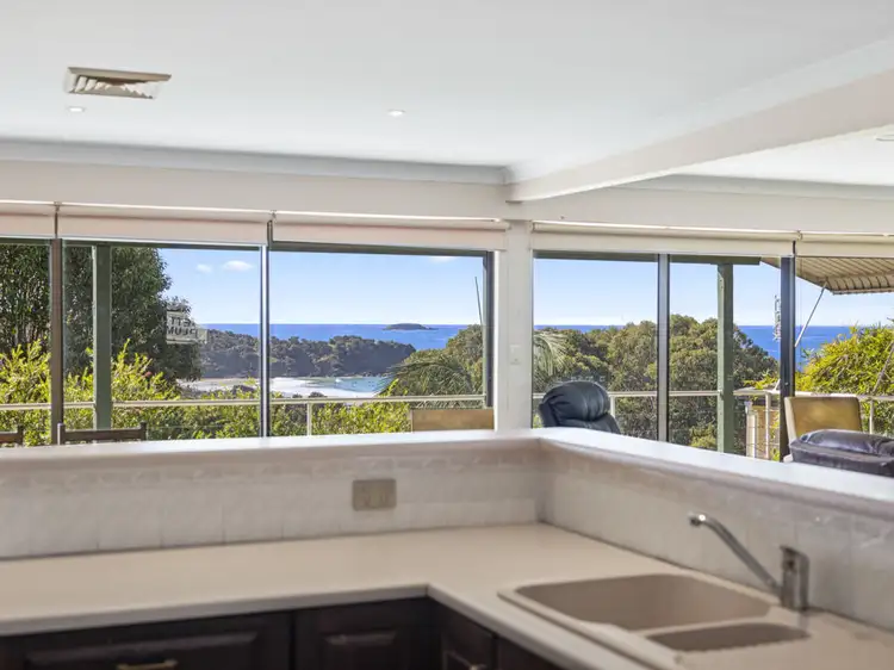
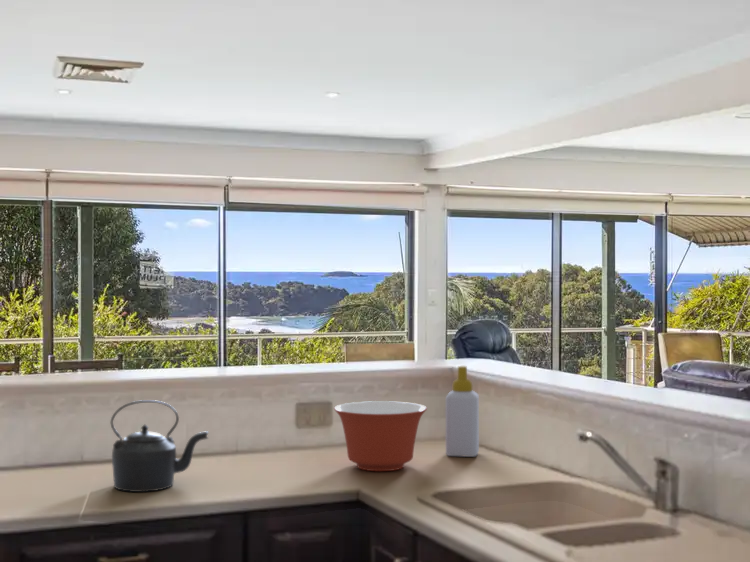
+ soap bottle [445,365,480,458]
+ mixing bowl [333,400,428,472]
+ kettle [110,399,209,493]
